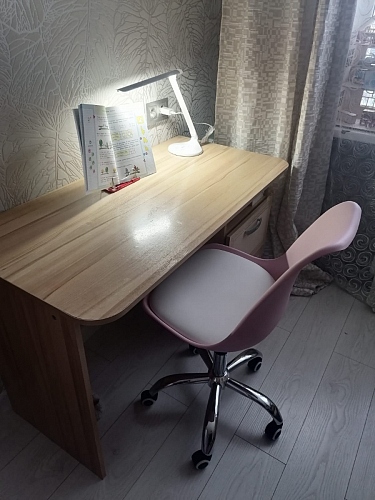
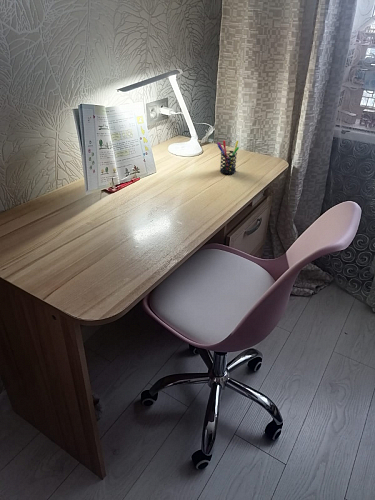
+ pen holder [216,140,240,175]
